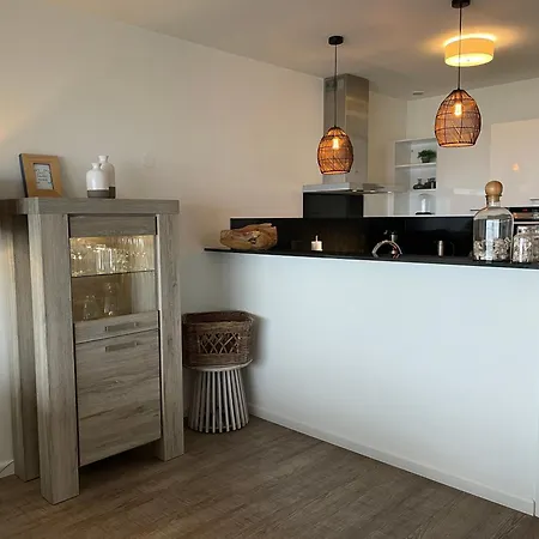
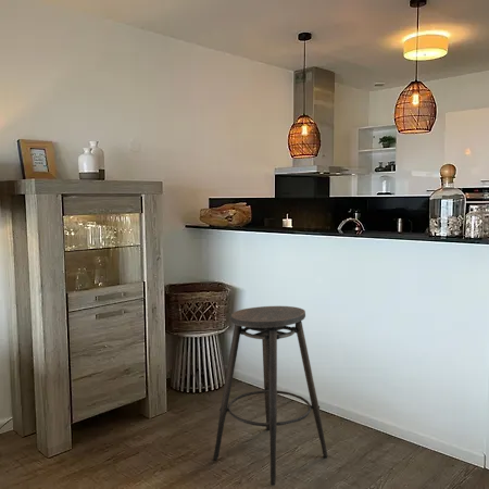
+ stool [212,305,328,487]
